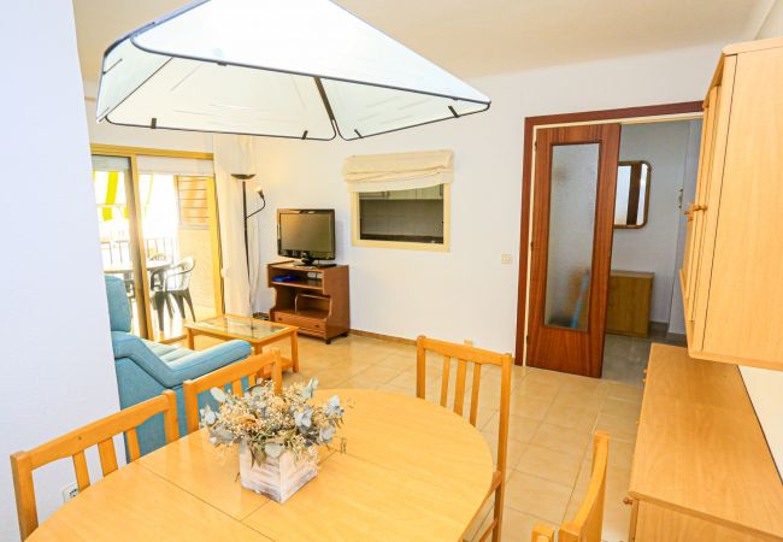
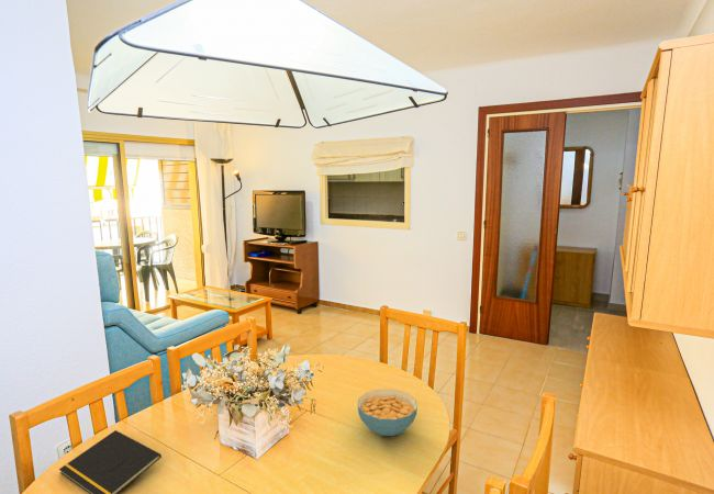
+ cereal bowl [357,389,419,437]
+ notepad [58,429,163,494]
